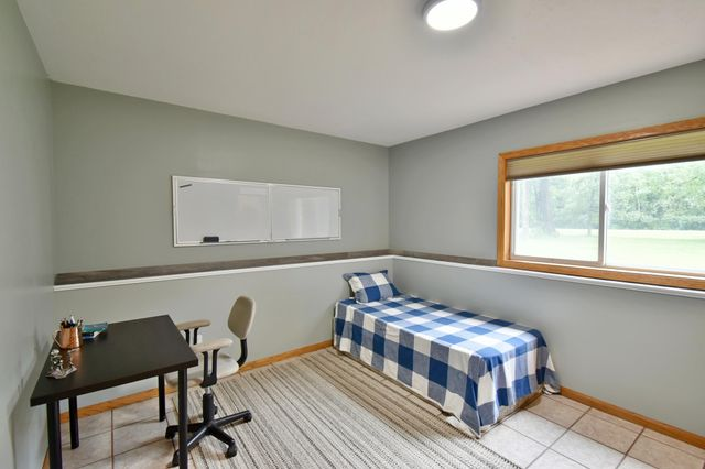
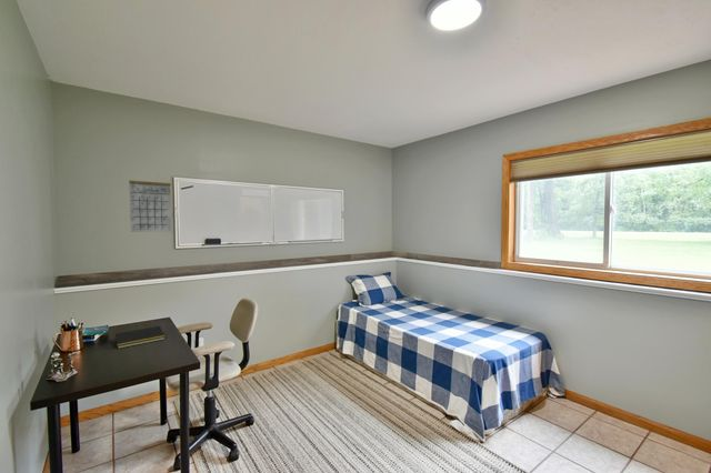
+ notepad [113,325,166,350]
+ calendar [128,175,172,233]
